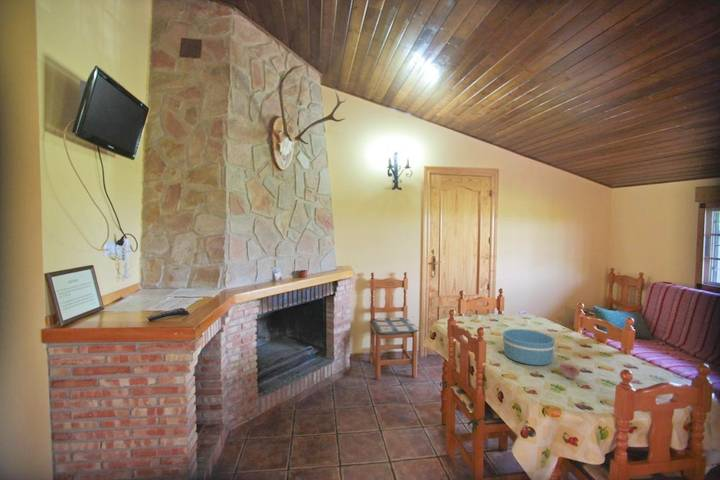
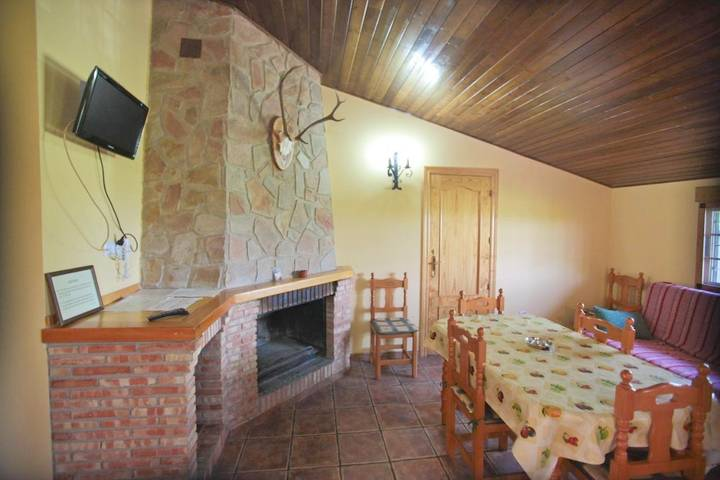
- fruit [558,360,581,380]
- bowl [502,328,556,366]
